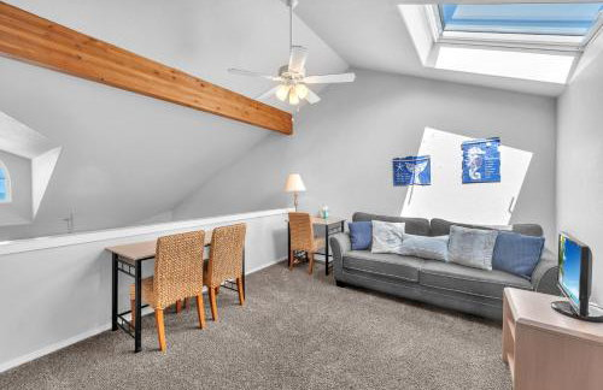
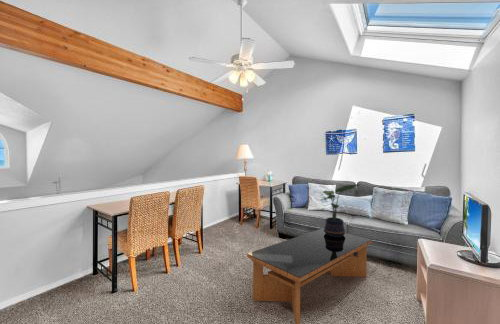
+ coffee table [246,227,373,324]
+ potted plant [321,184,360,237]
